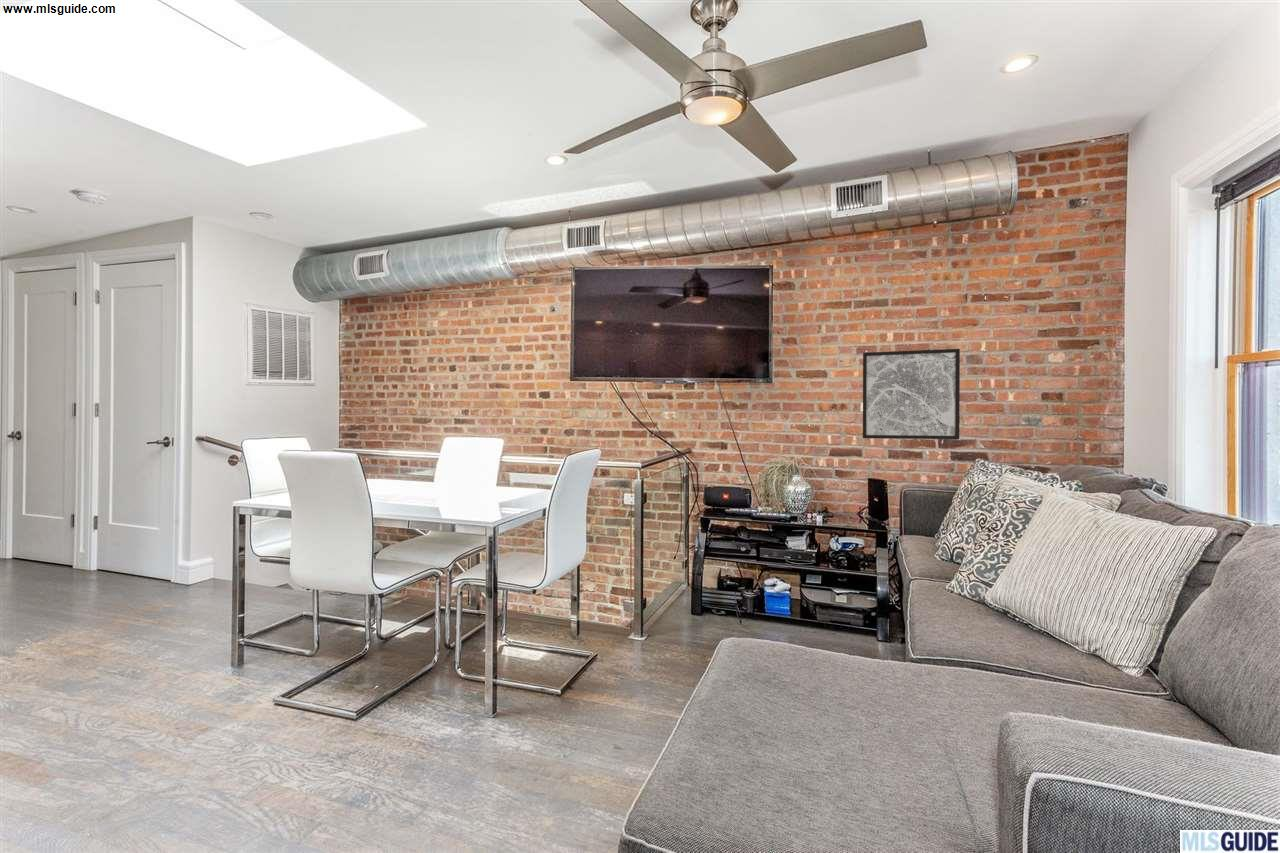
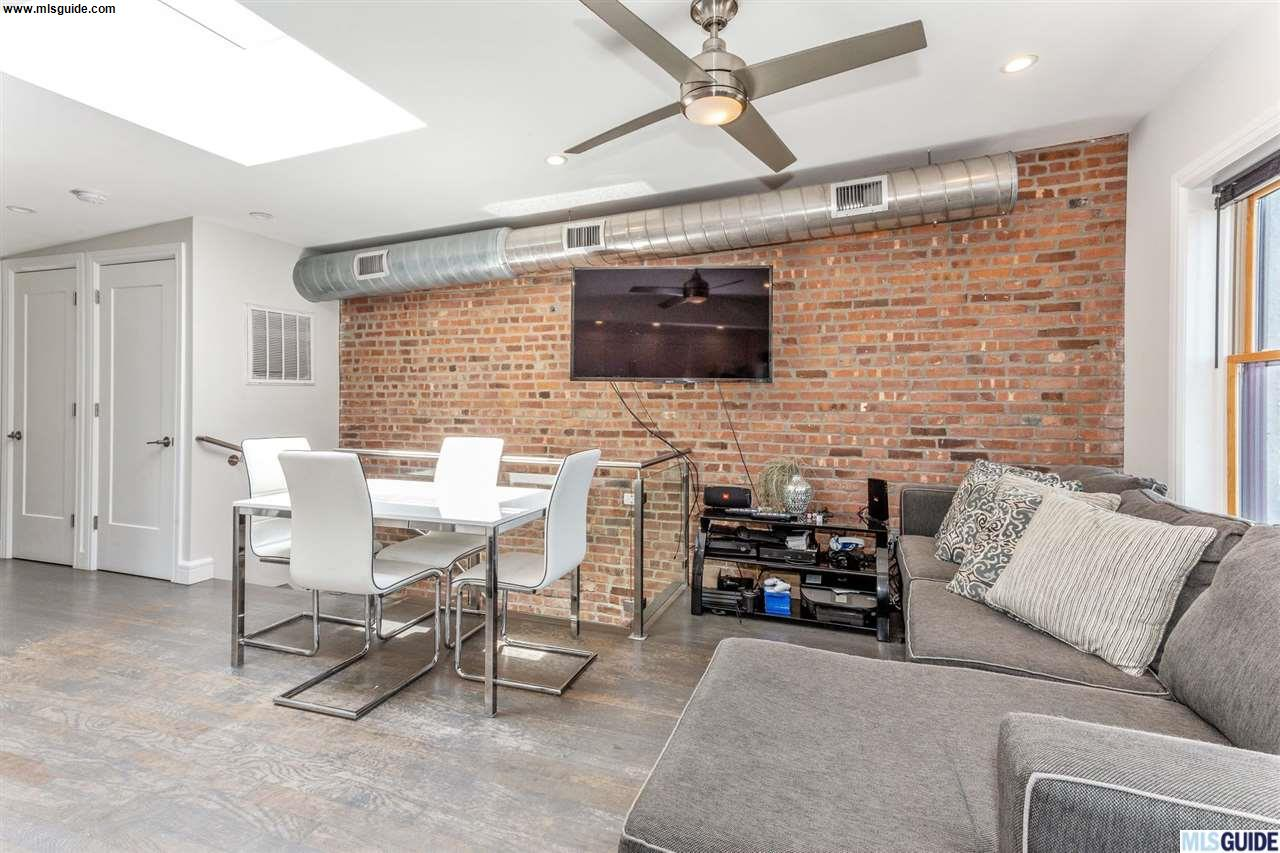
- wall art [862,348,961,440]
